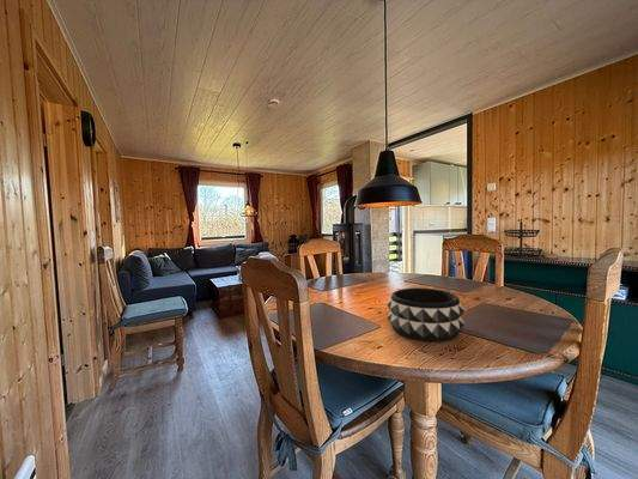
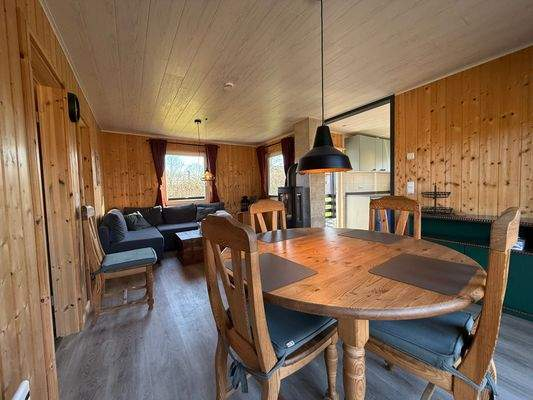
- decorative bowl [385,287,466,342]
